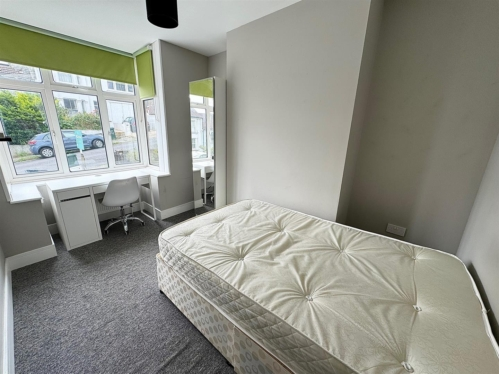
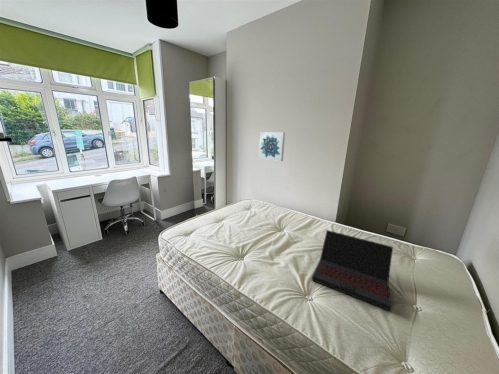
+ laptop [311,229,394,312]
+ wall art [258,131,286,162]
